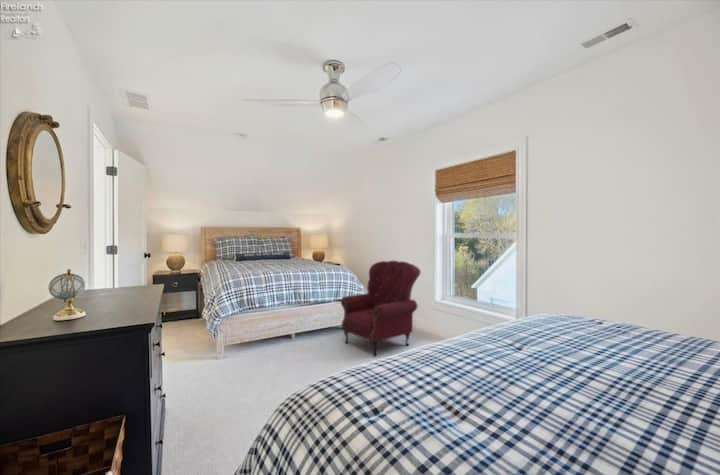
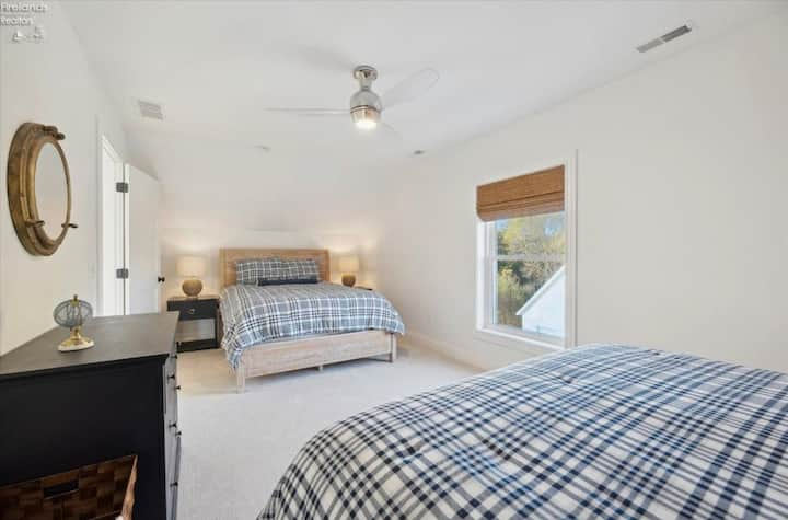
- armchair [340,260,422,357]
